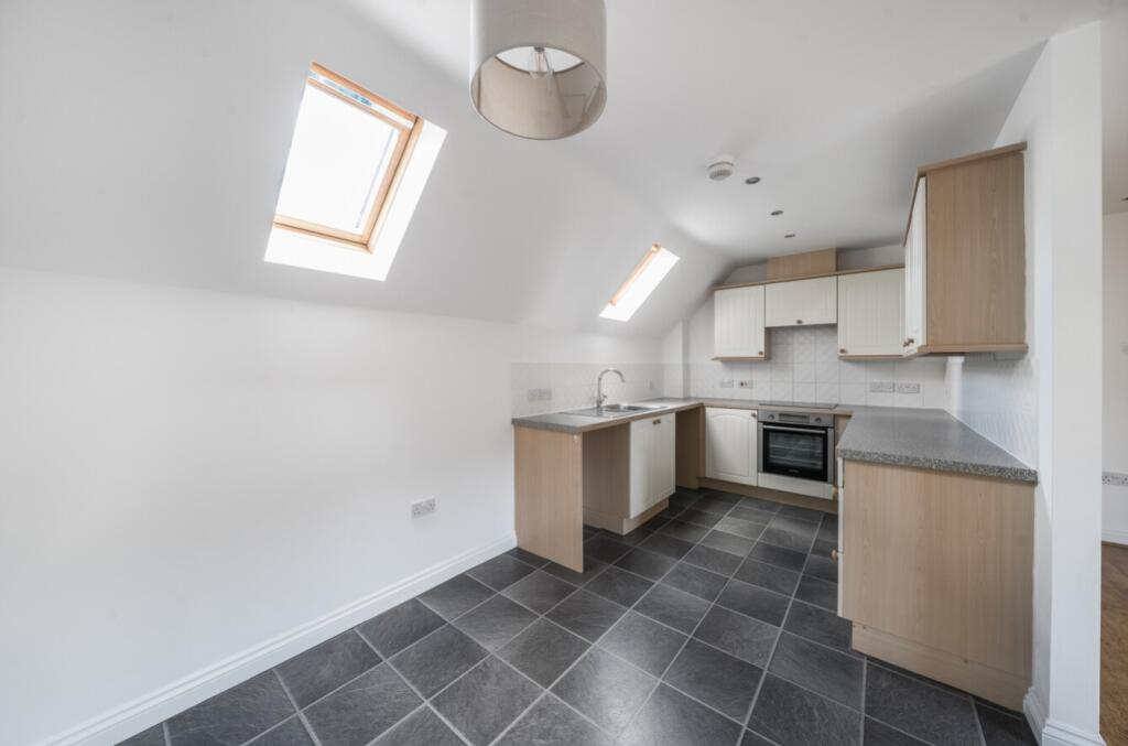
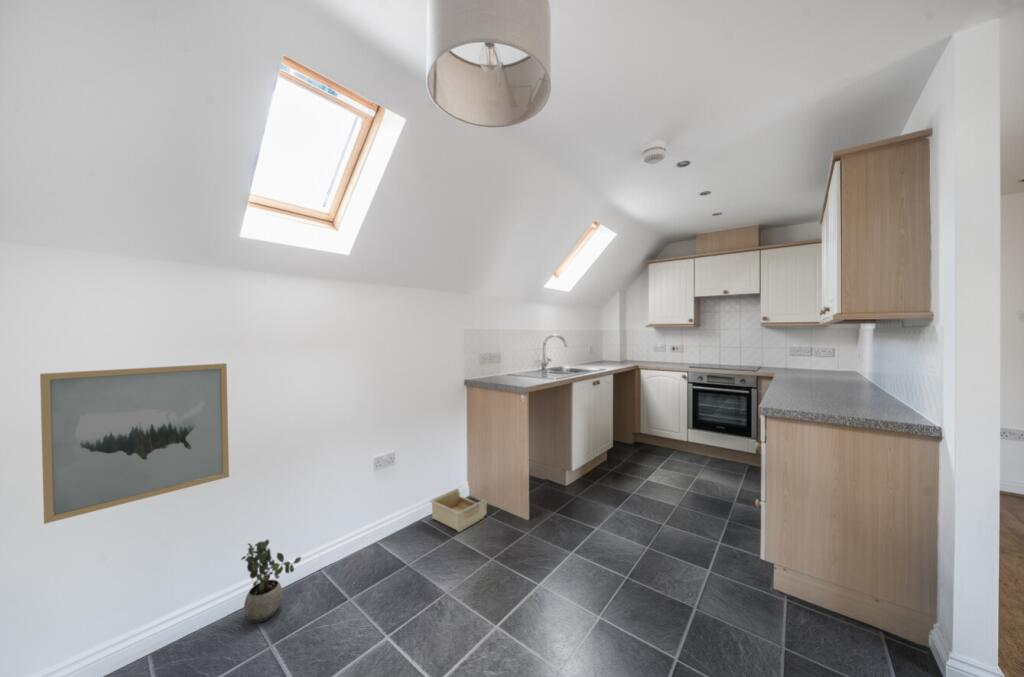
+ storage bin [429,488,488,533]
+ potted plant [240,538,302,623]
+ wall art [39,362,230,525]
